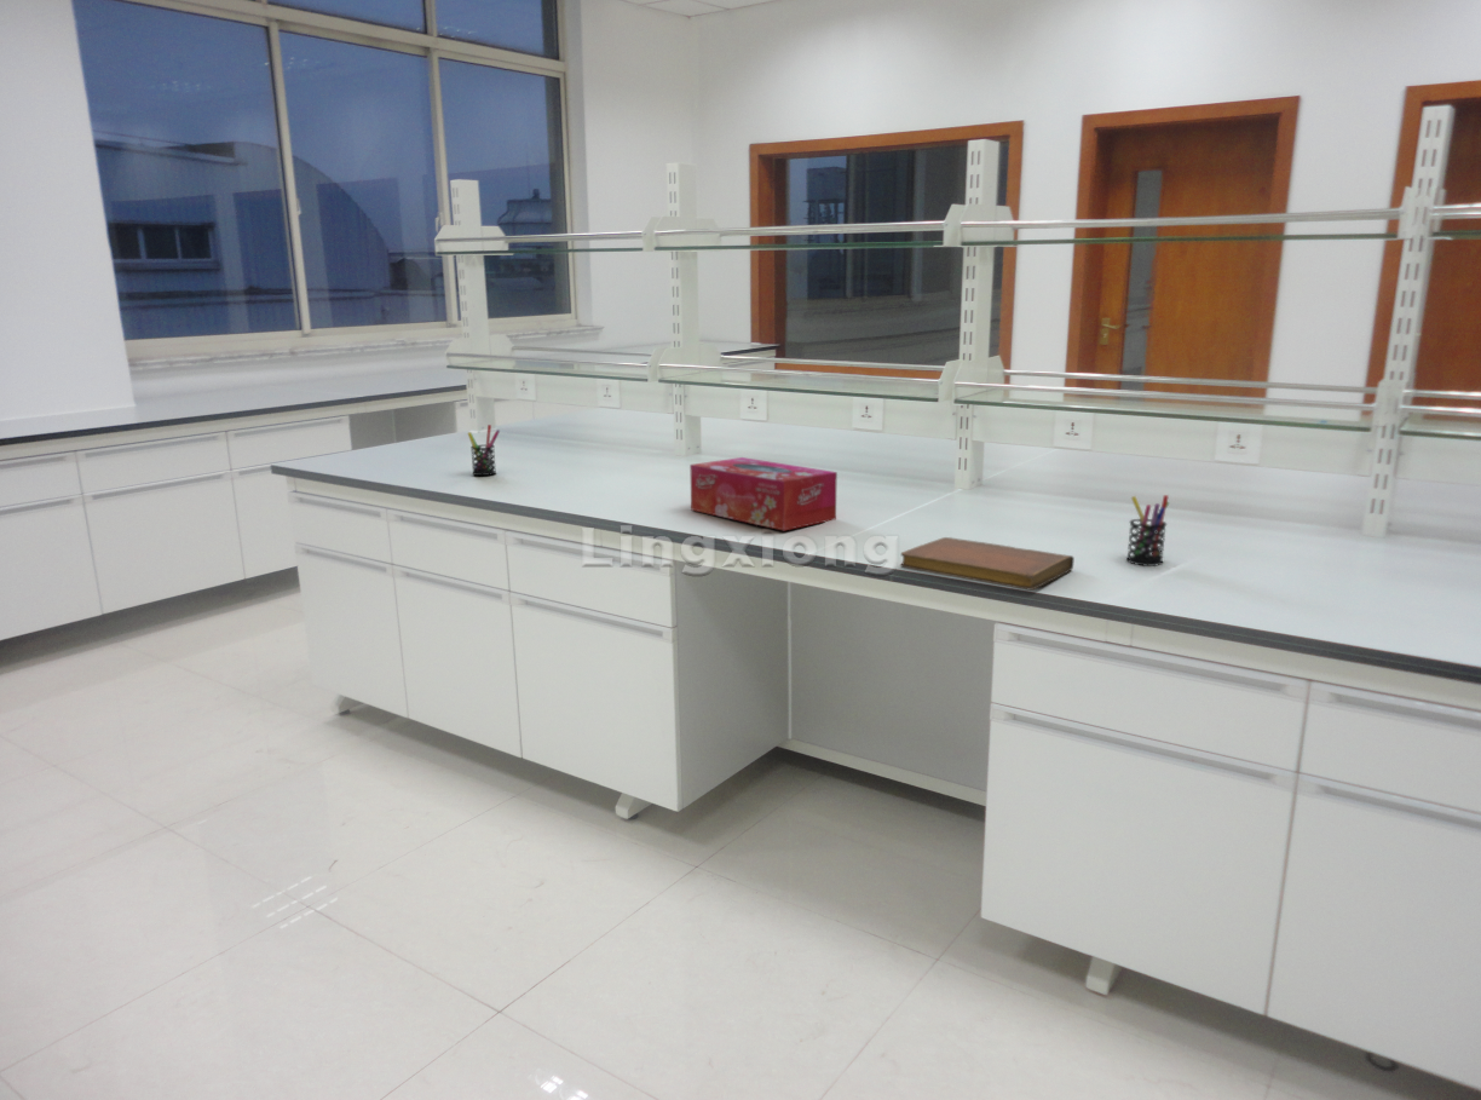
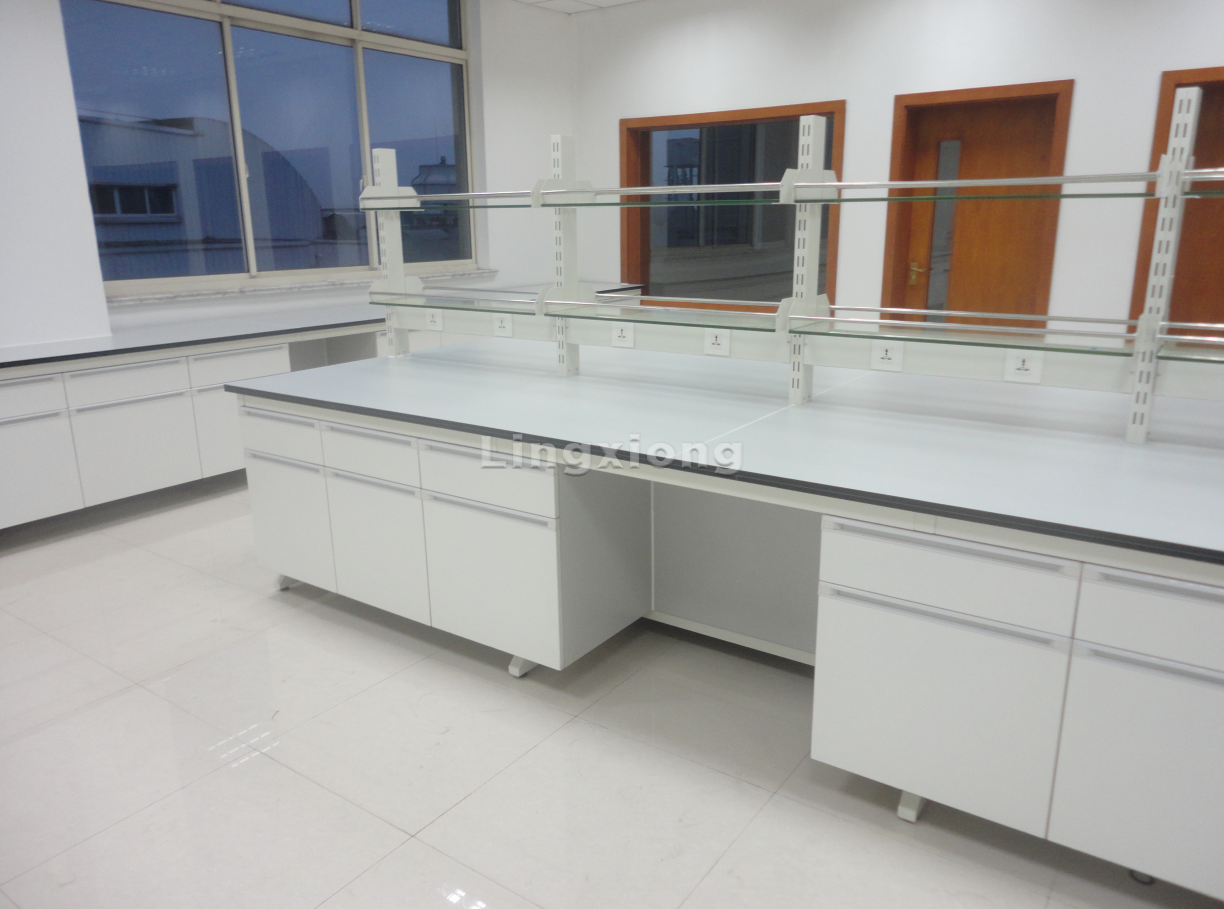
- pen holder [467,424,501,477]
- notebook [899,536,1076,592]
- tissue box [688,456,839,531]
- pen holder [1125,494,1170,568]
